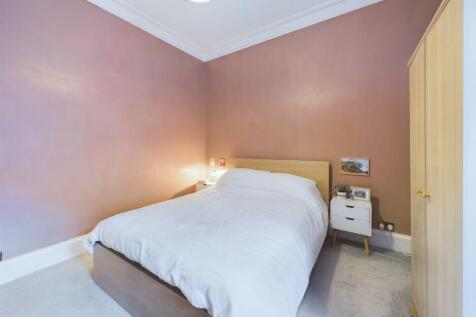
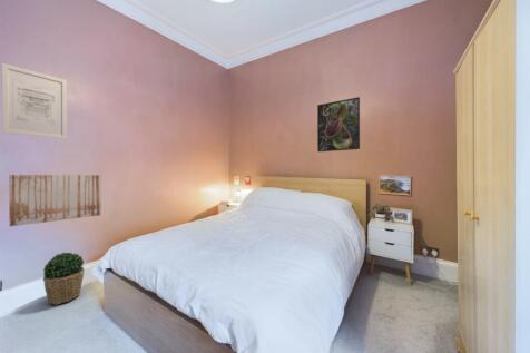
+ wall art [1,62,68,140]
+ potted plant [41,252,86,306]
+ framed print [316,96,361,153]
+ wall art [8,174,102,227]
